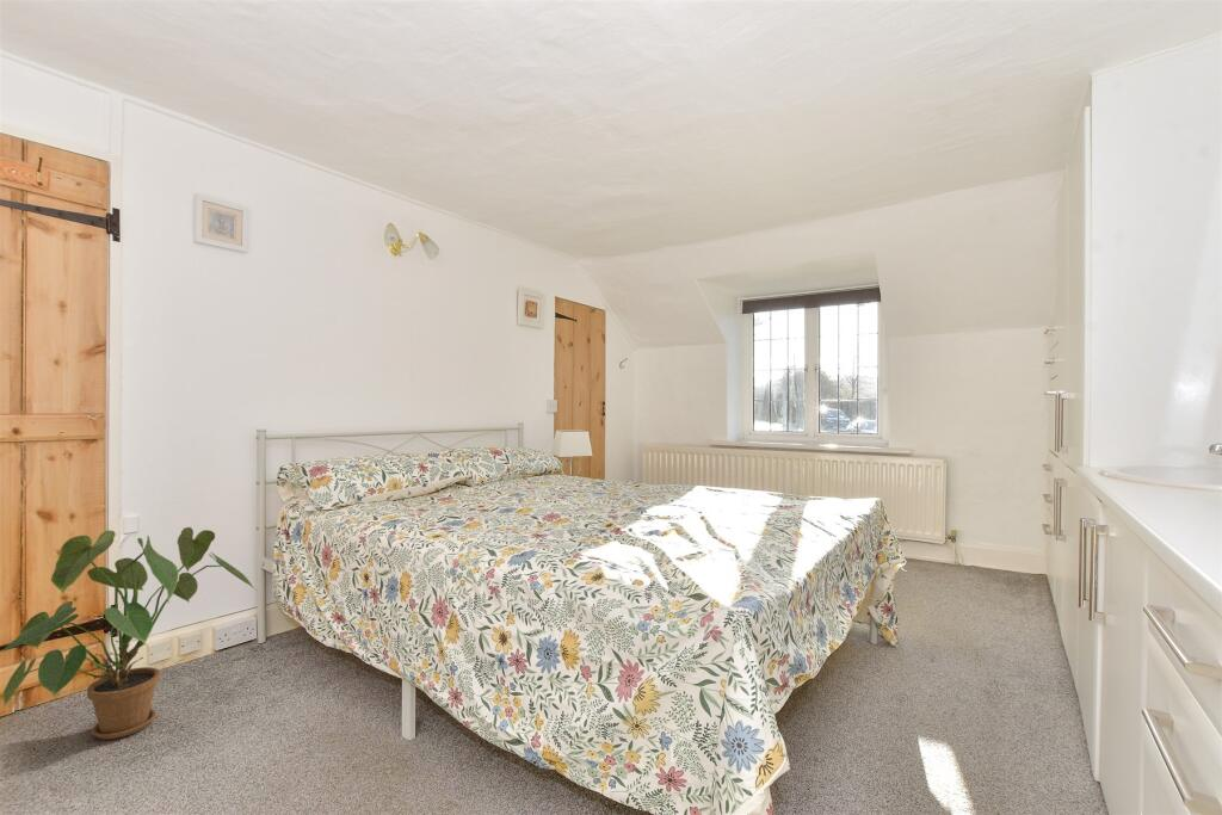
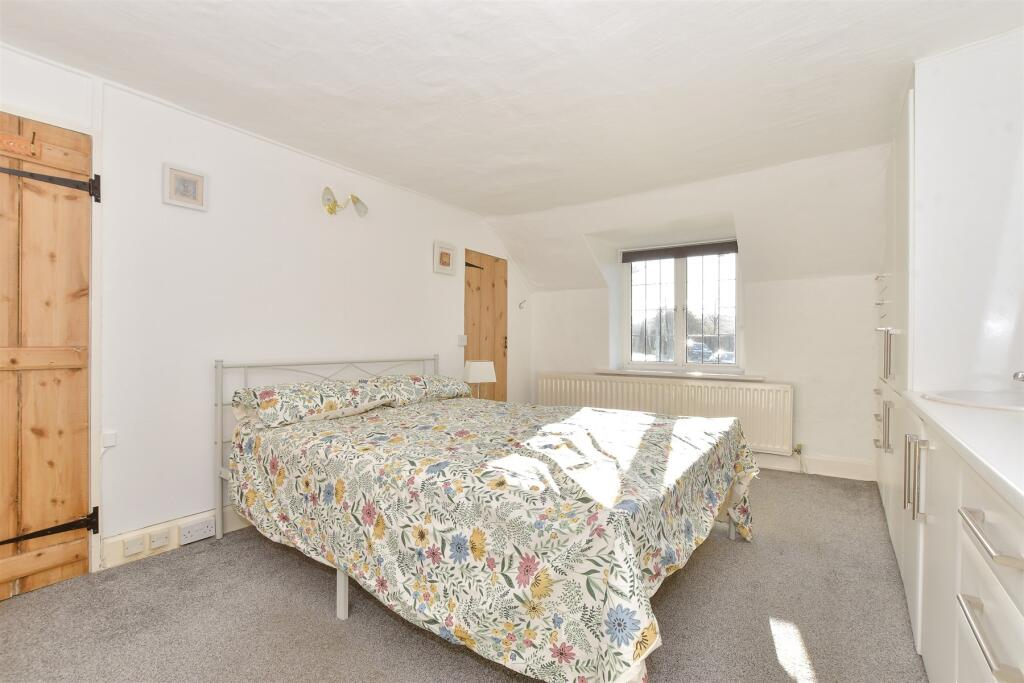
- house plant [0,526,257,740]
